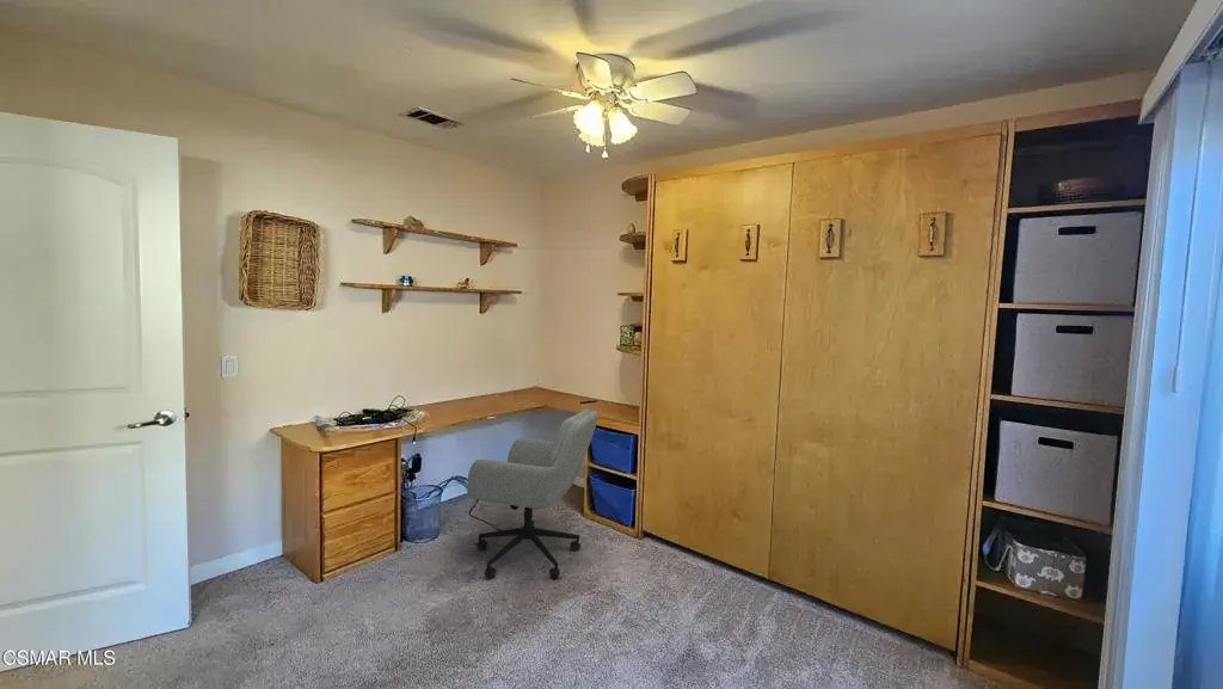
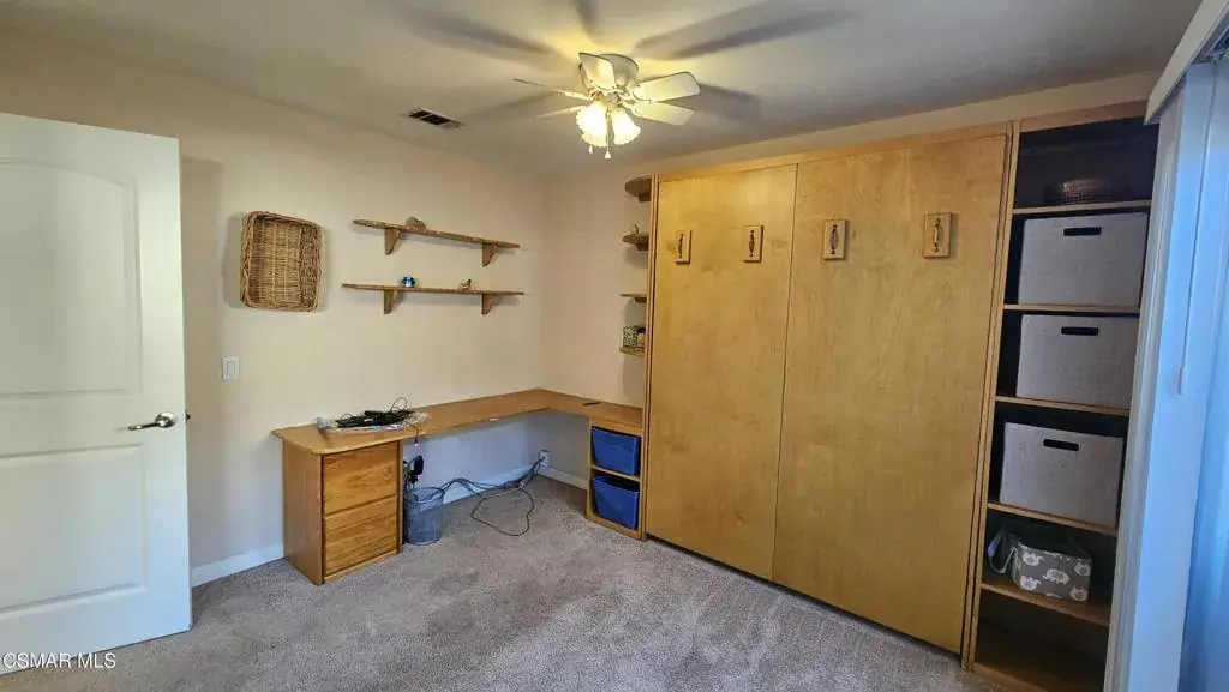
- office chair [466,407,600,579]
